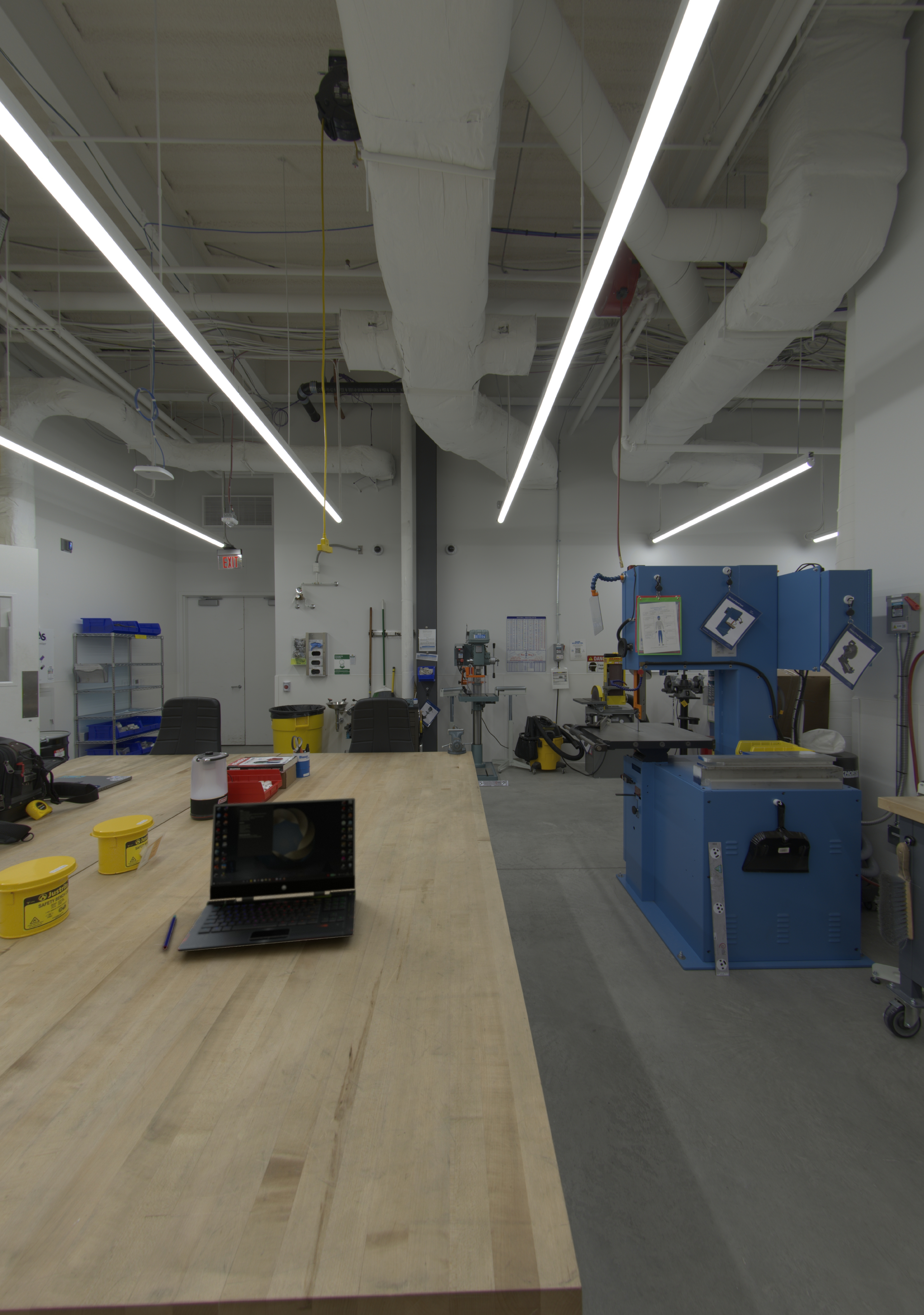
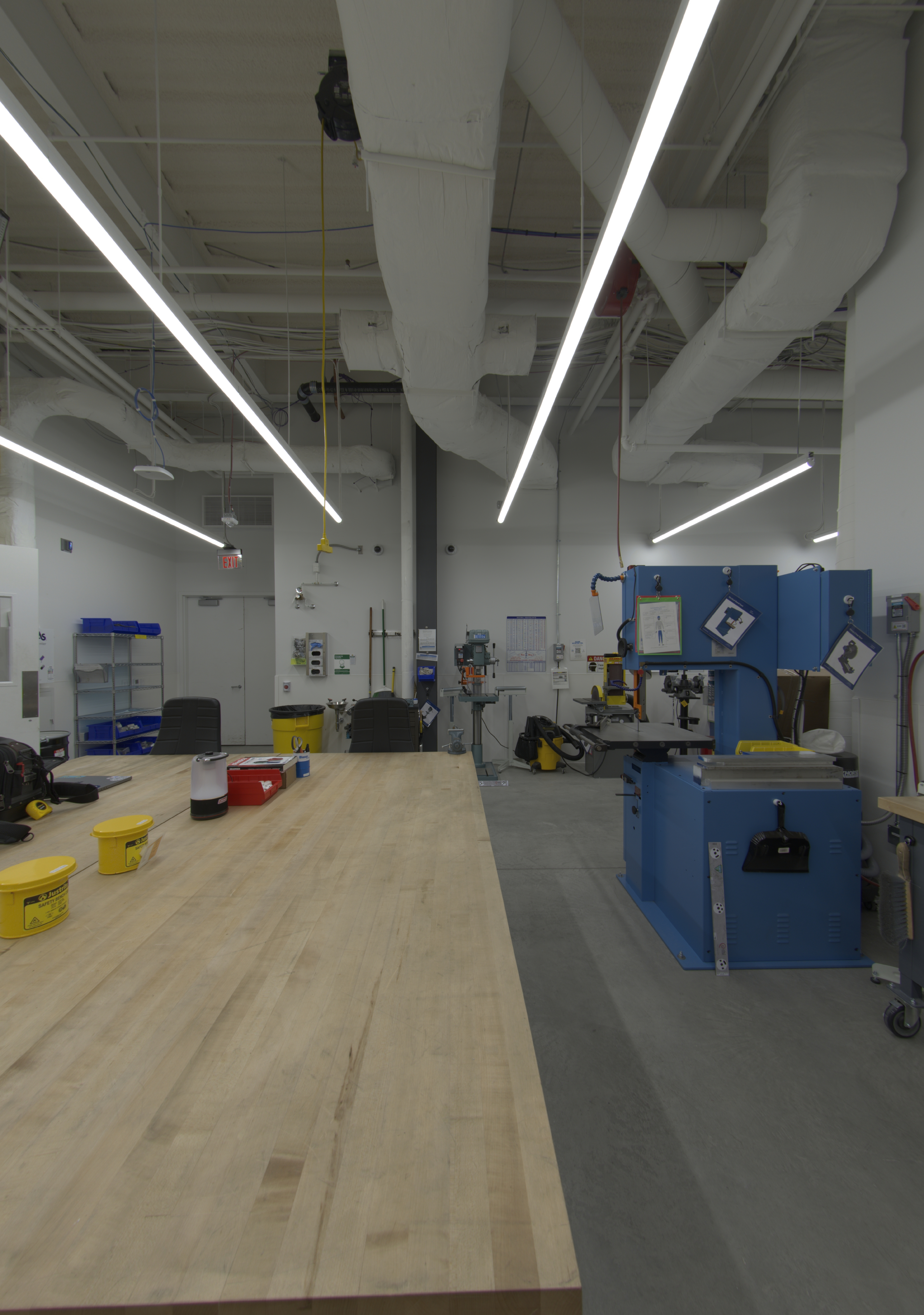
- pen [162,914,177,950]
- laptop computer [177,797,356,952]
